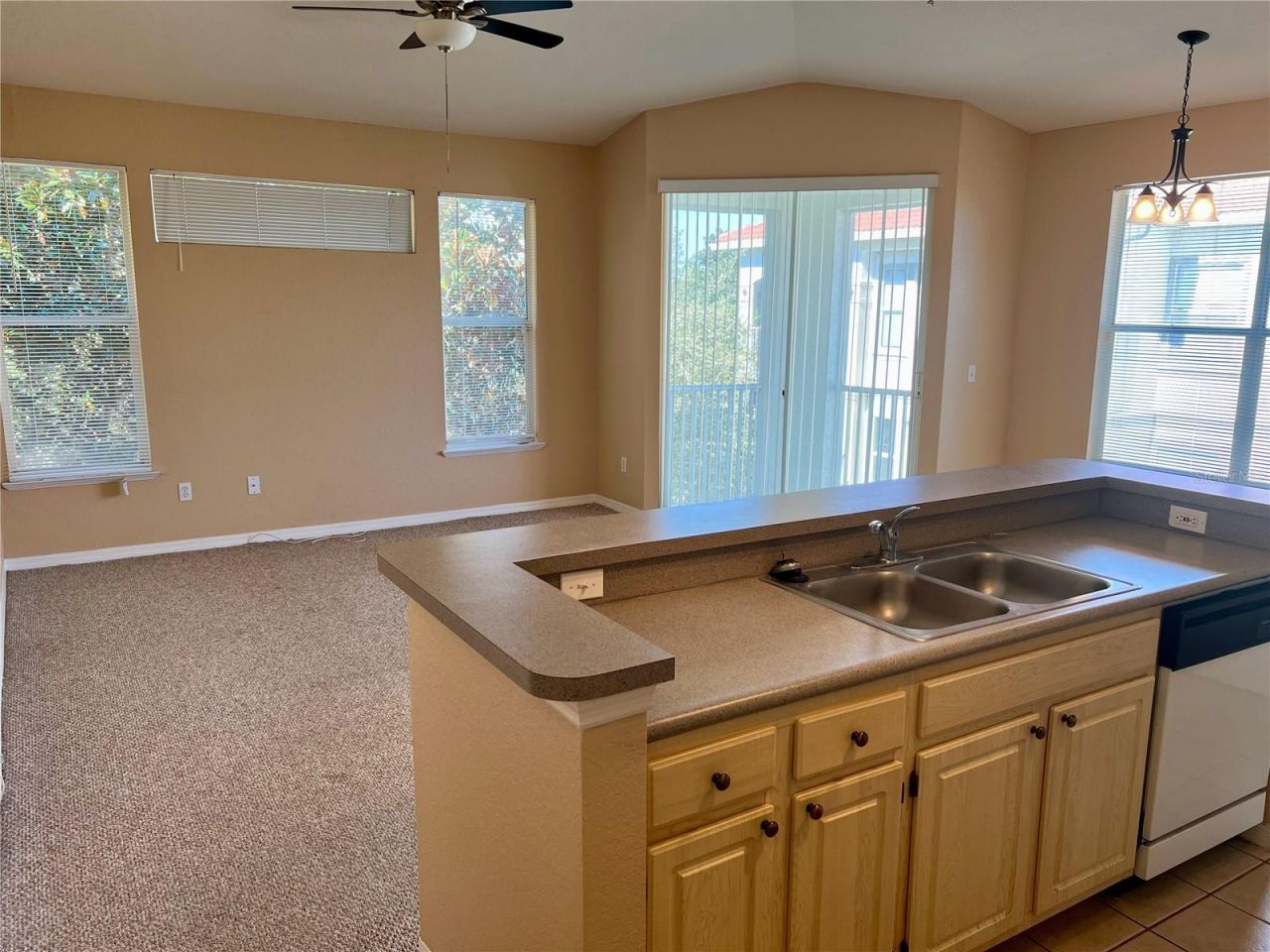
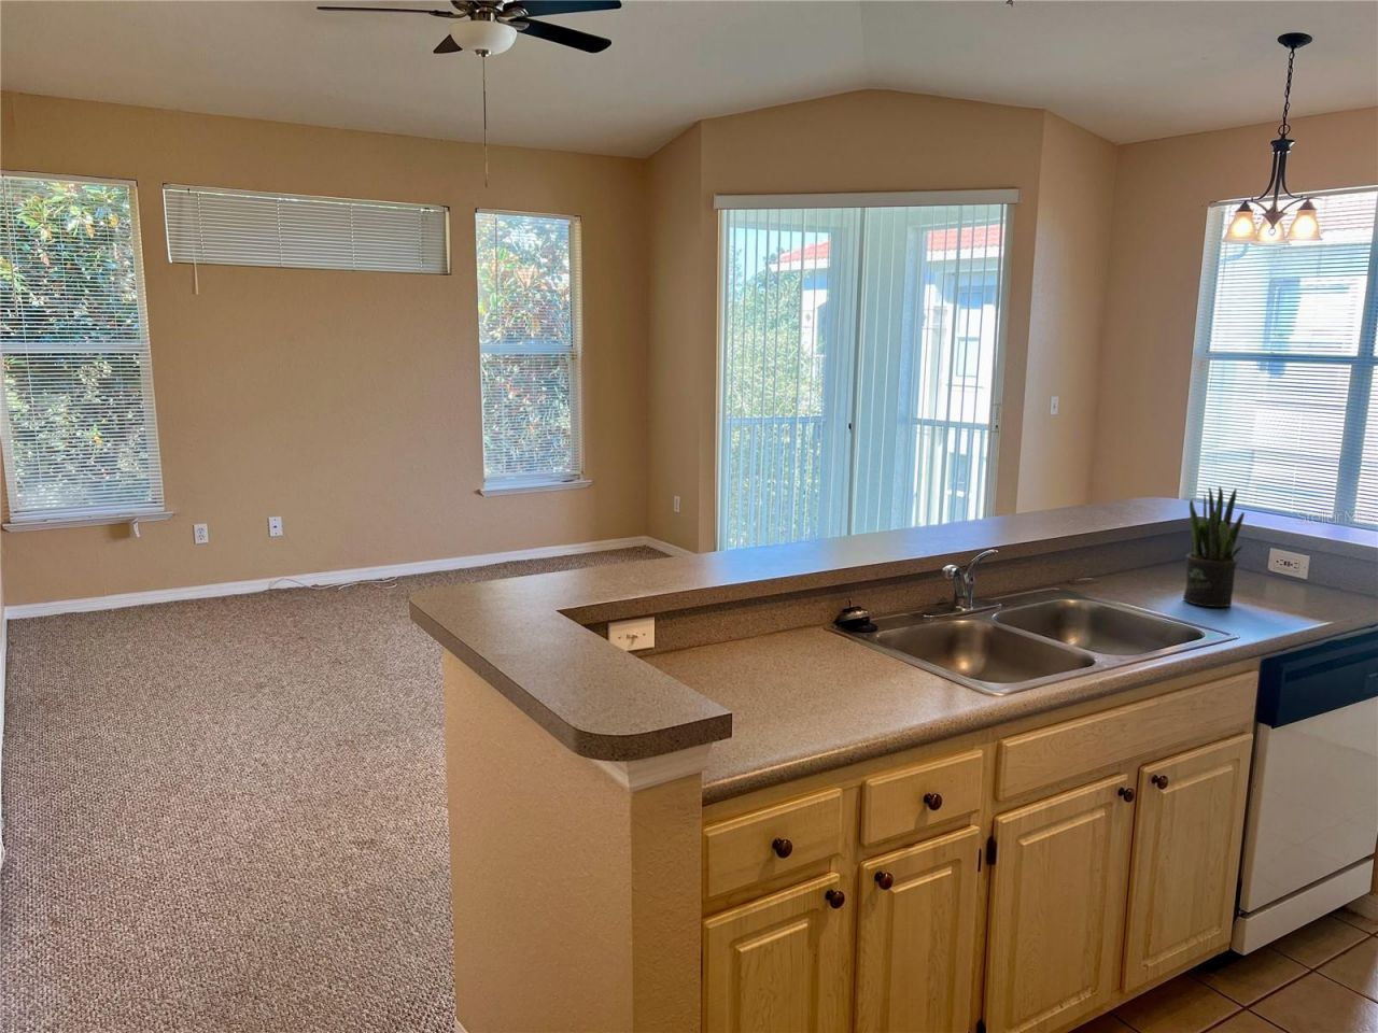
+ potted plant [1182,485,1246,608]
